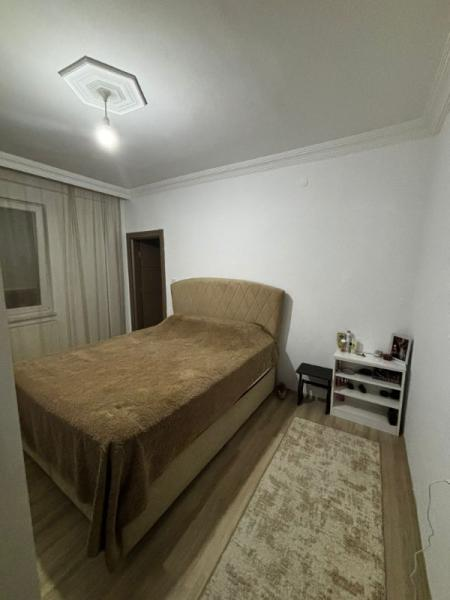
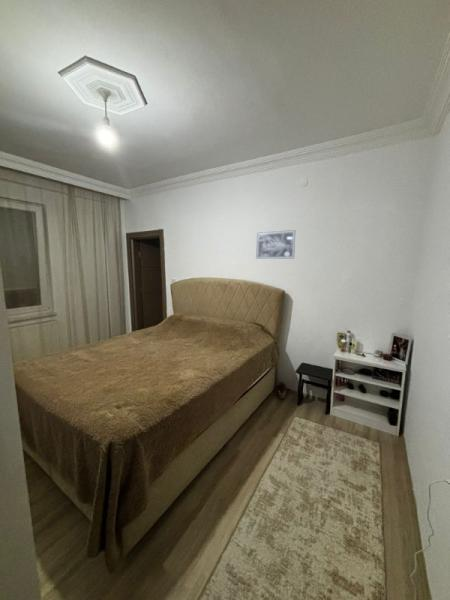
+ wall art [255,229,296,260]
